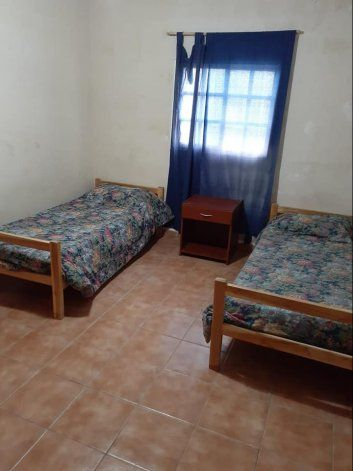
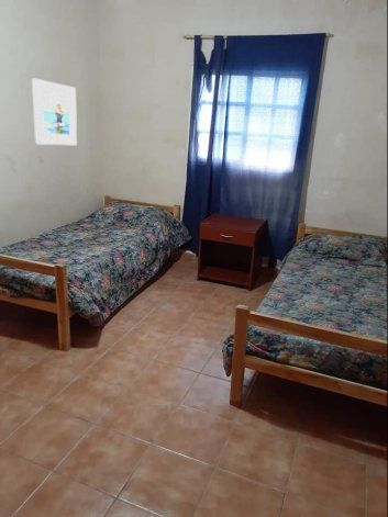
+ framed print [31,77,78,146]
